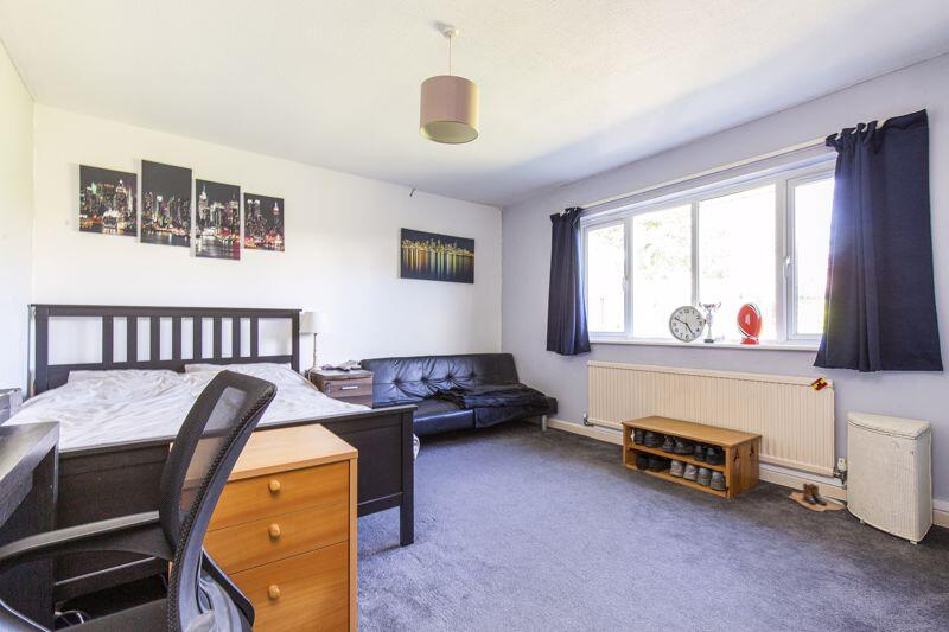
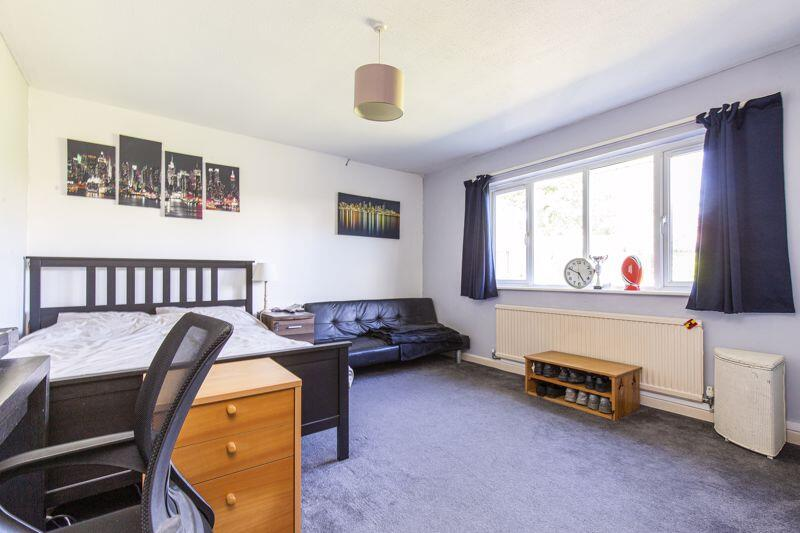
- boots [788,481,847,512]
